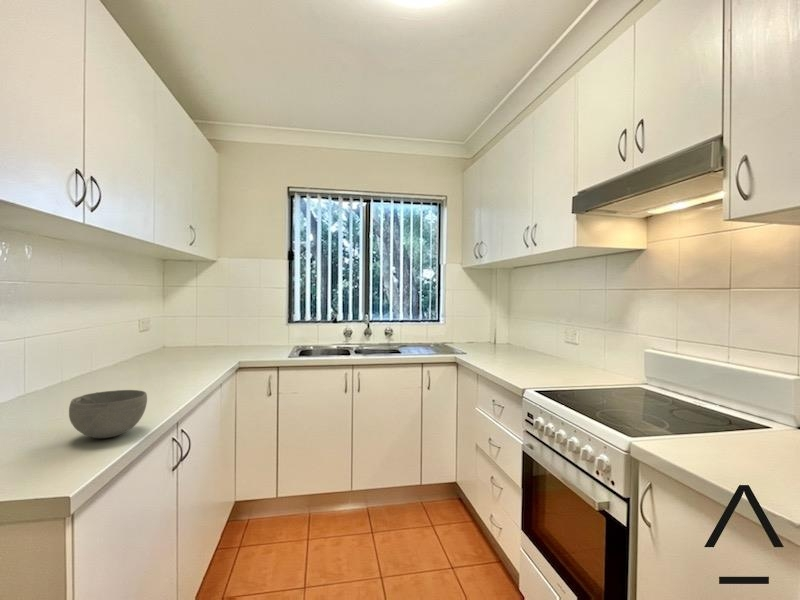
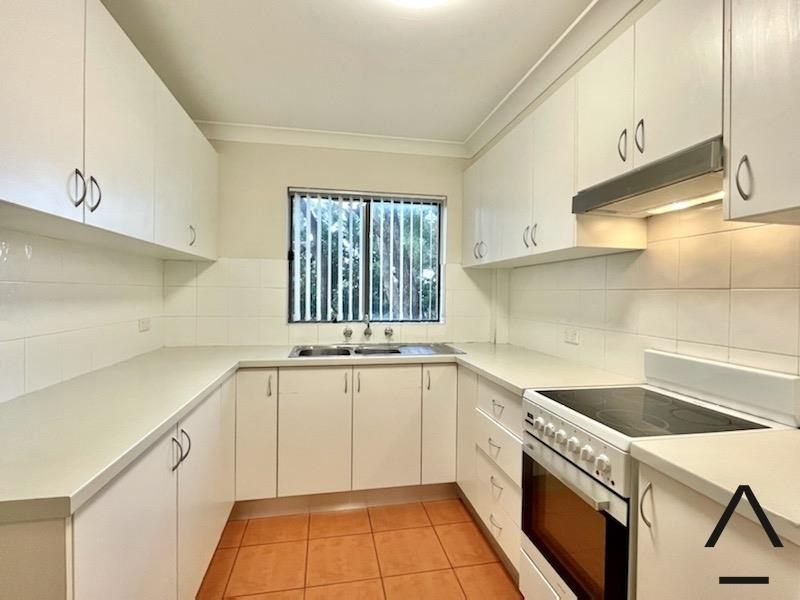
- bowl [68,389,148,439]
